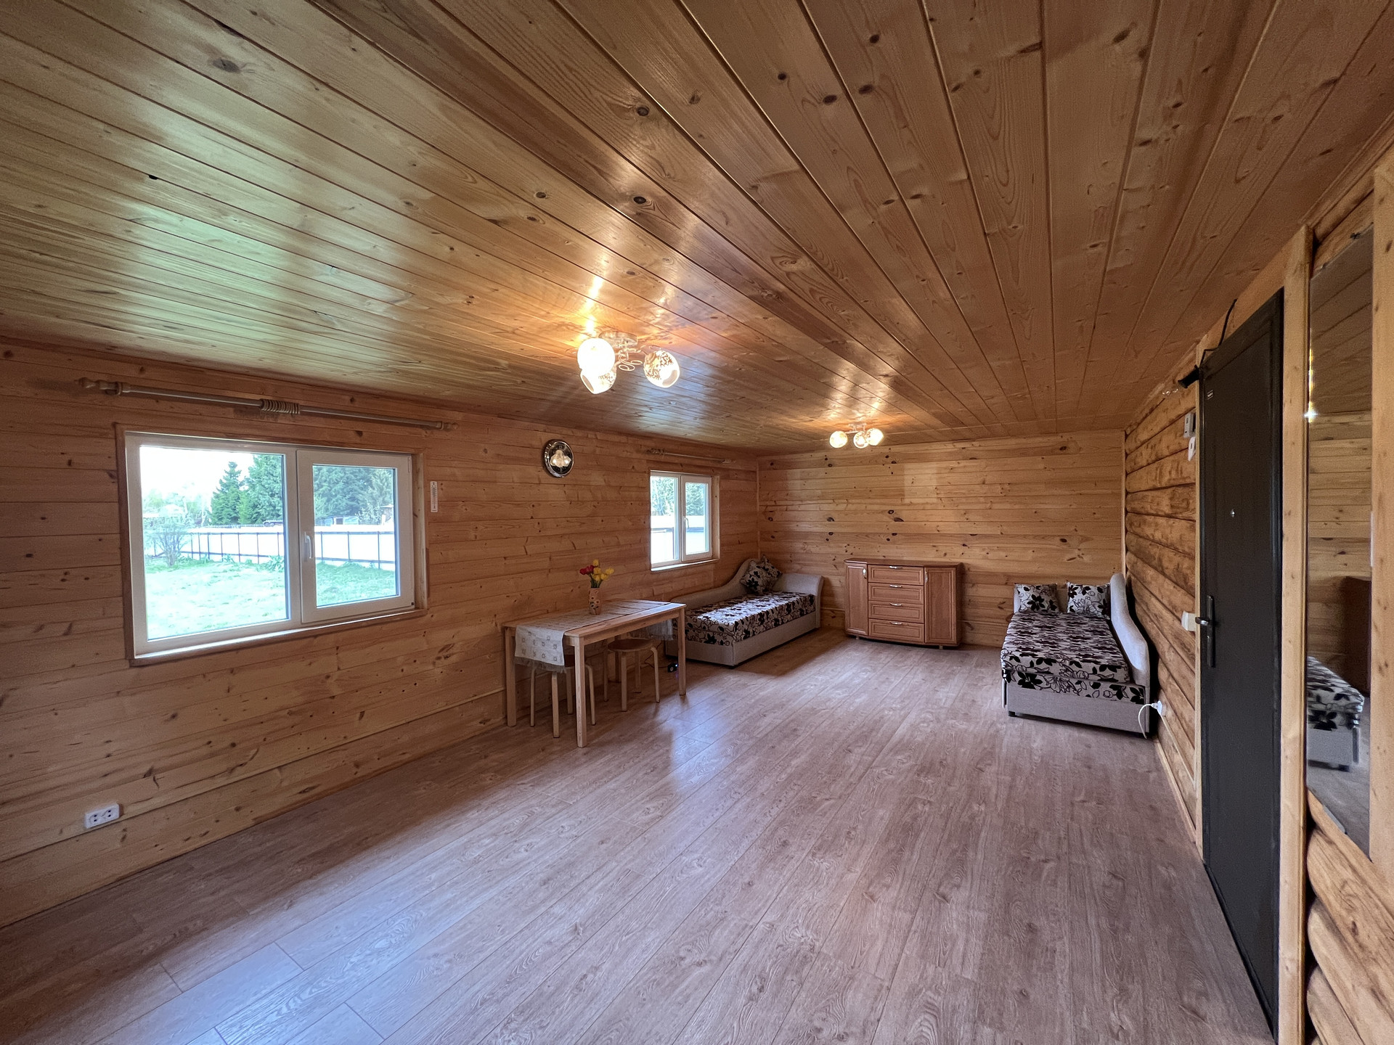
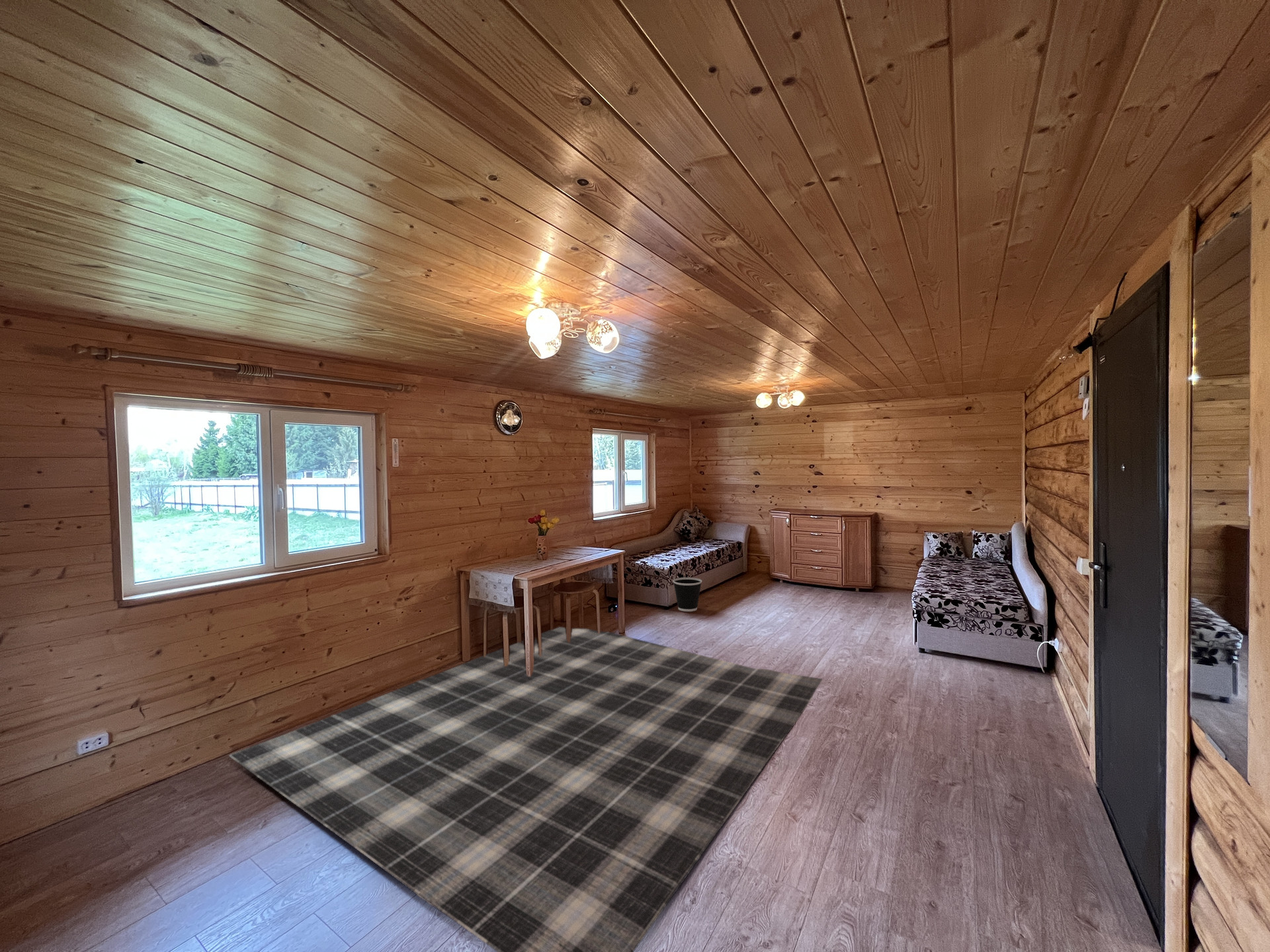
+ rug [228,626,824,952]
+ wastebasket [672,577,702,612]
